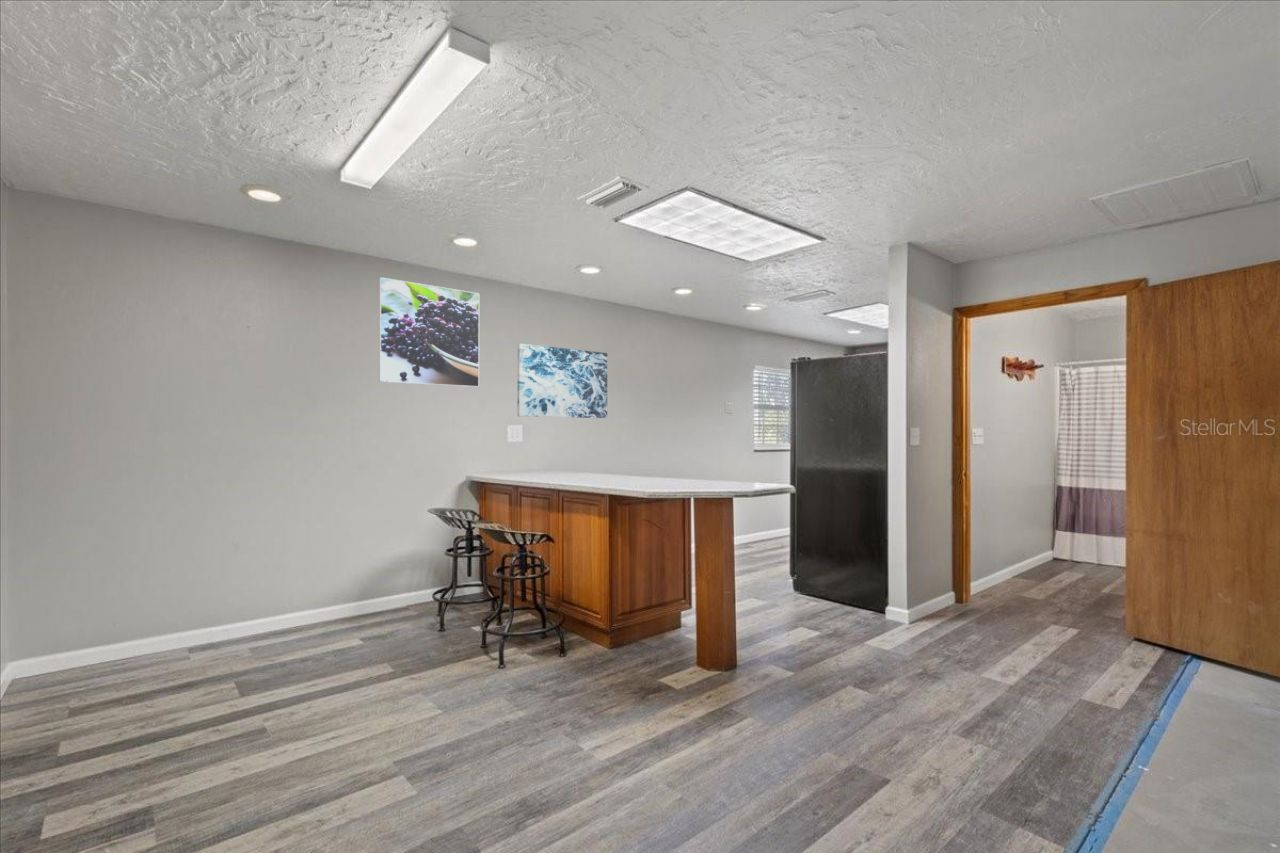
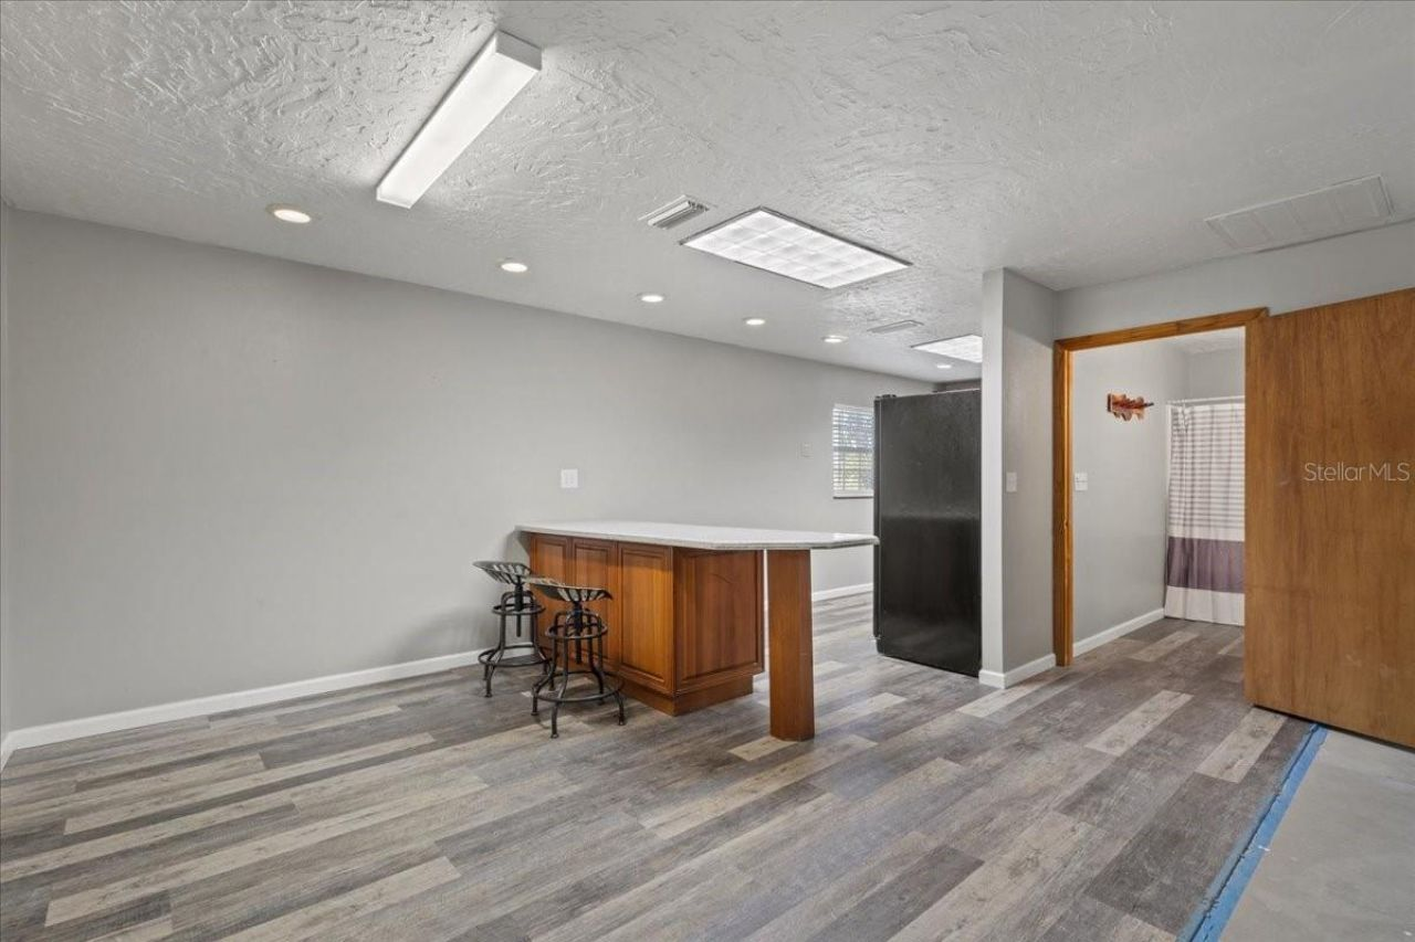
- wall art [516,343,608,419]
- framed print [378,276,480,388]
